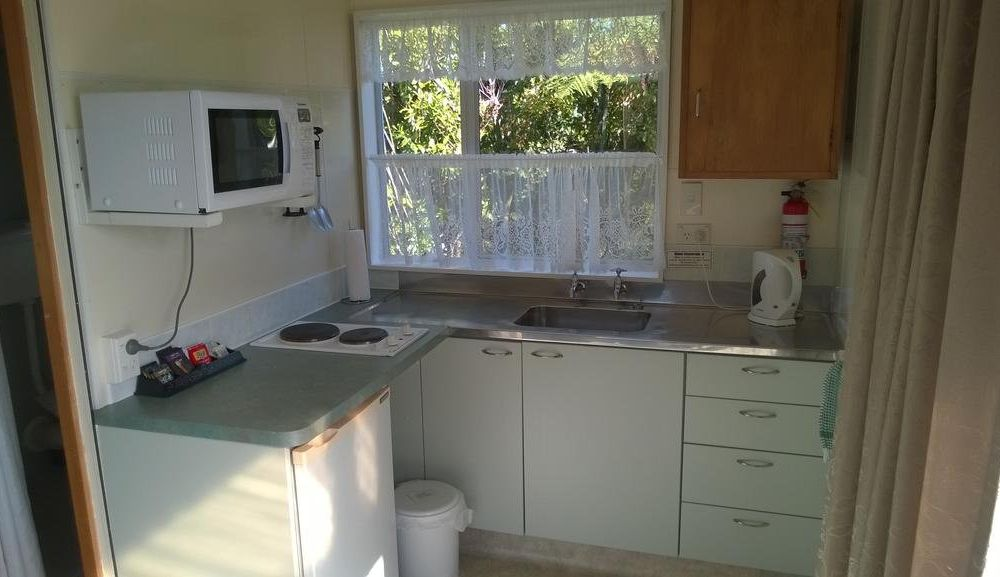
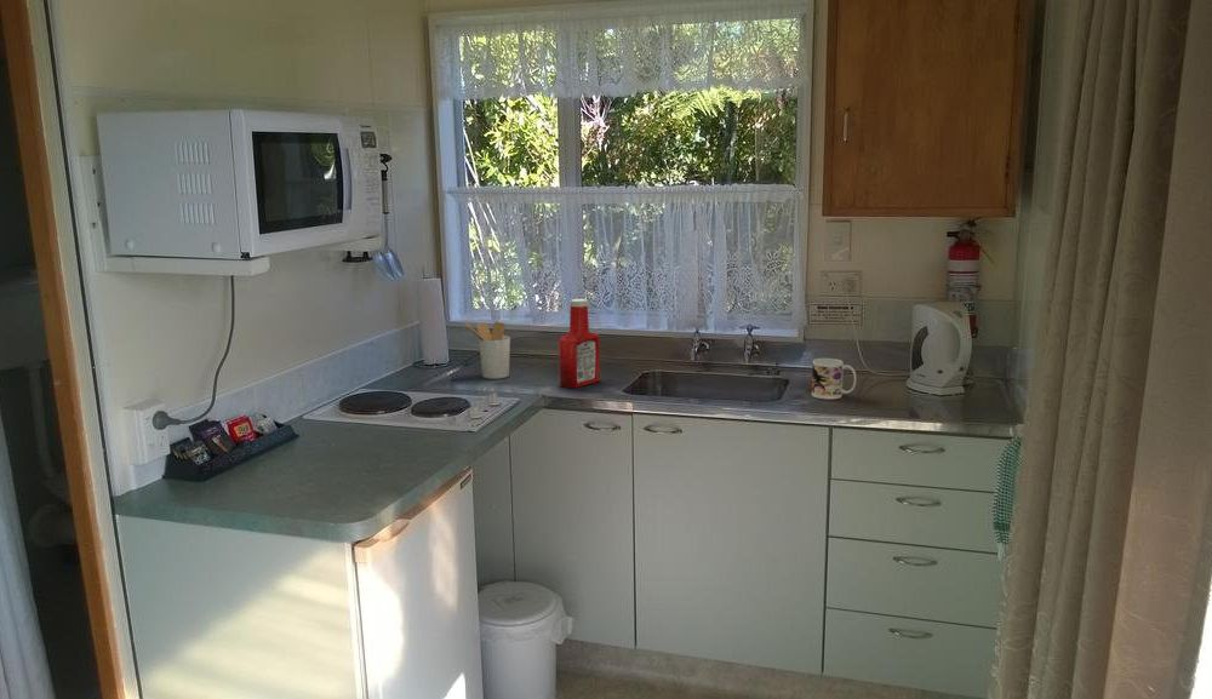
+ utensil holder [463,320,511,380]
+ mug [811,357,857,400]
+ soap bottle [558,298,601,389]
